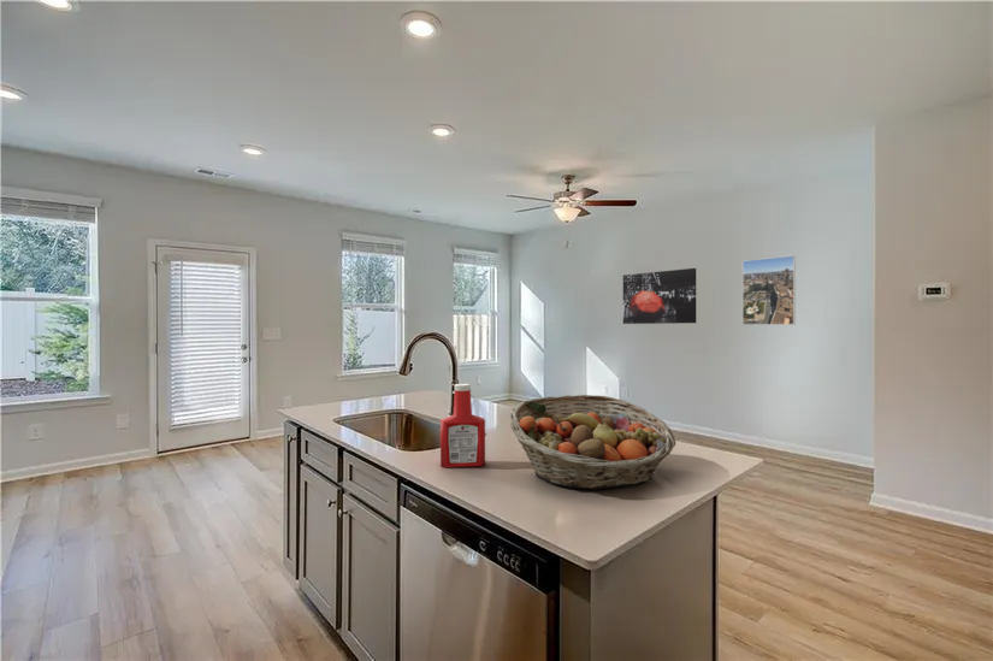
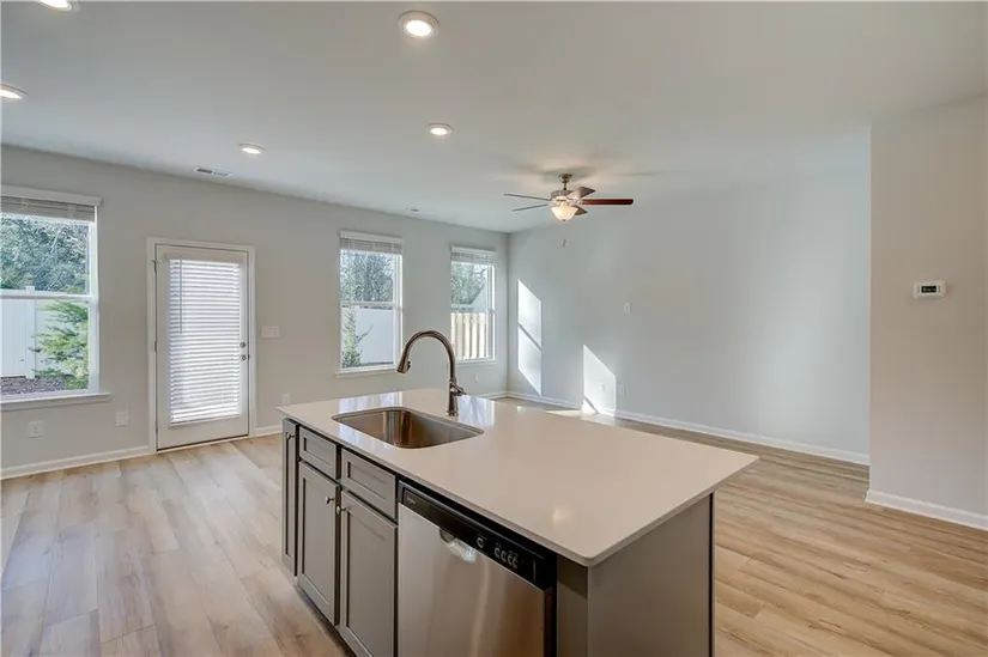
- fruit basket [509,394,678,491]
- soap bottle [439,383,486,468]
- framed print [741,254,797,326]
- wall art [622,267,697,325]
